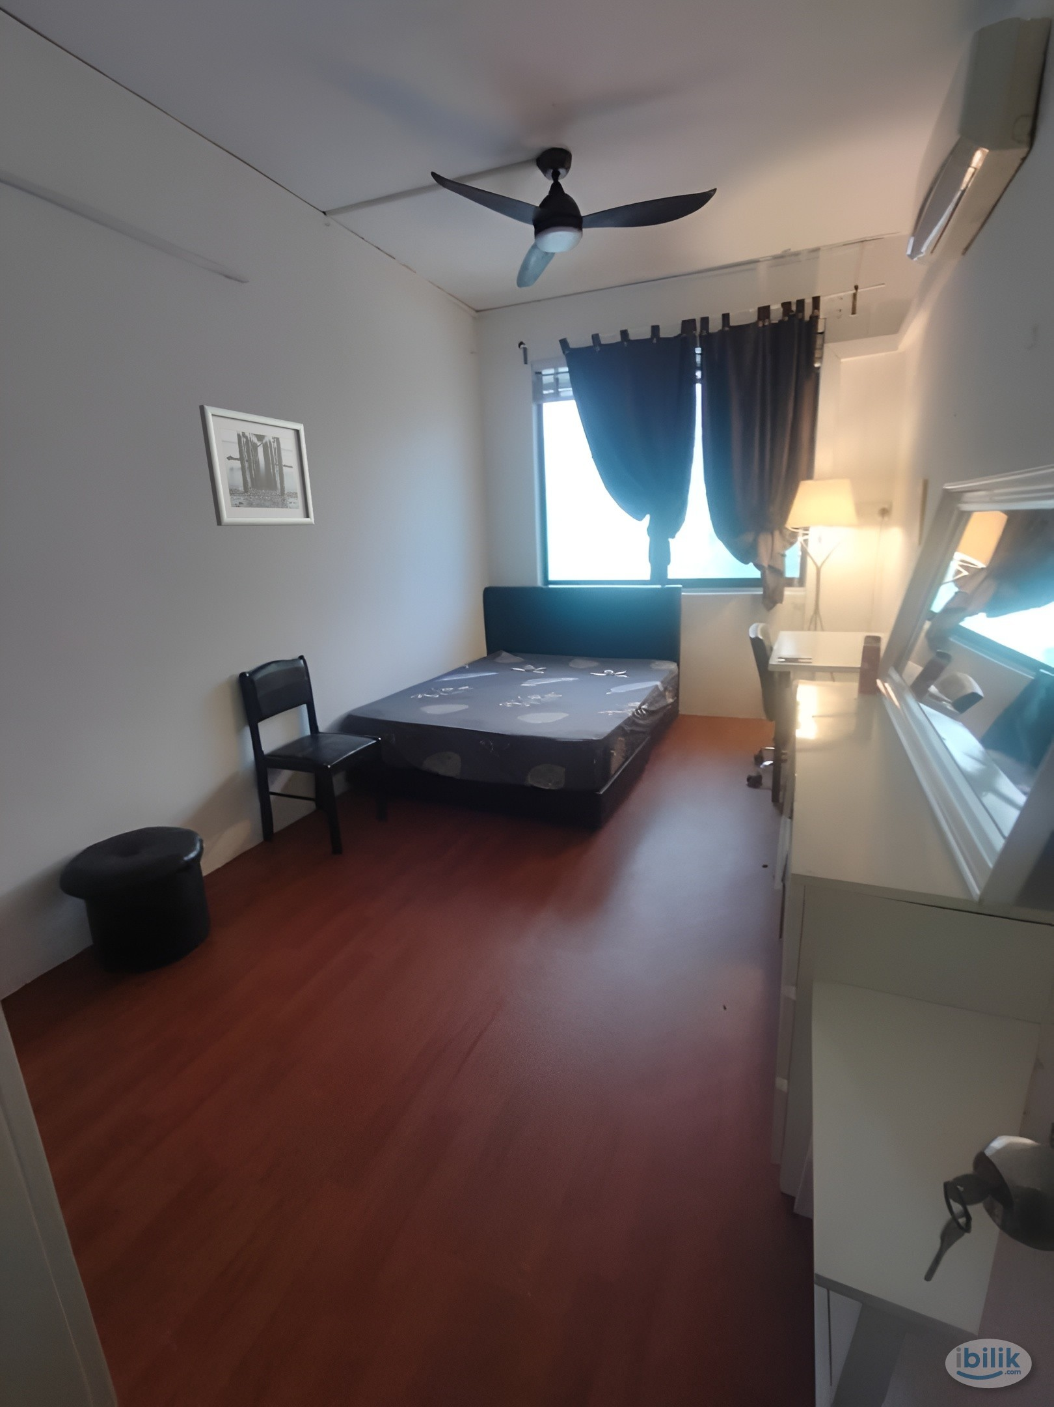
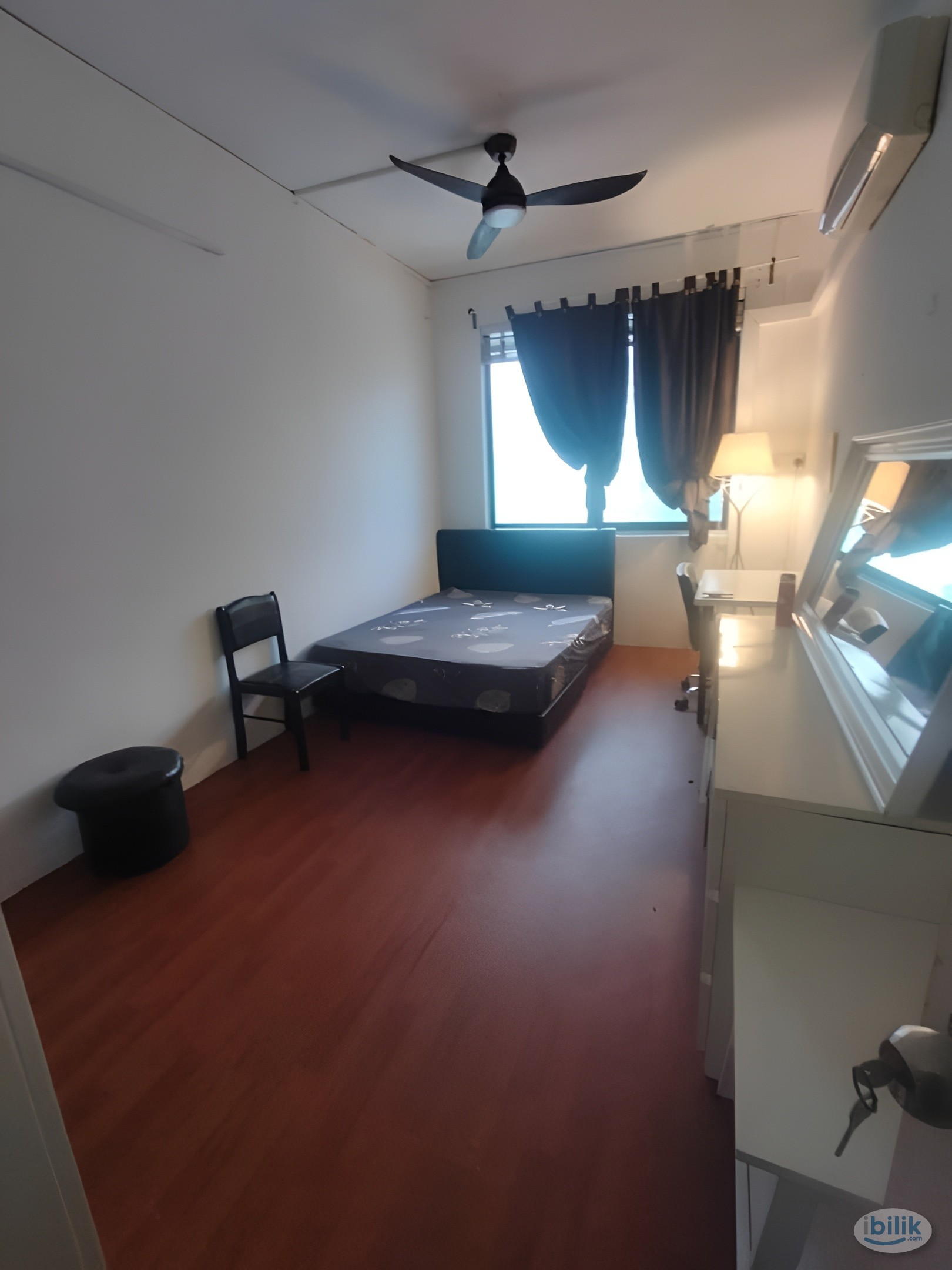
- wall art [198,404,314,526]
